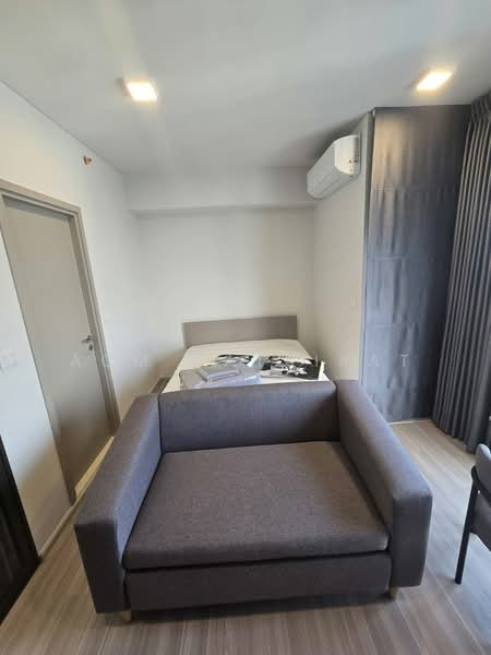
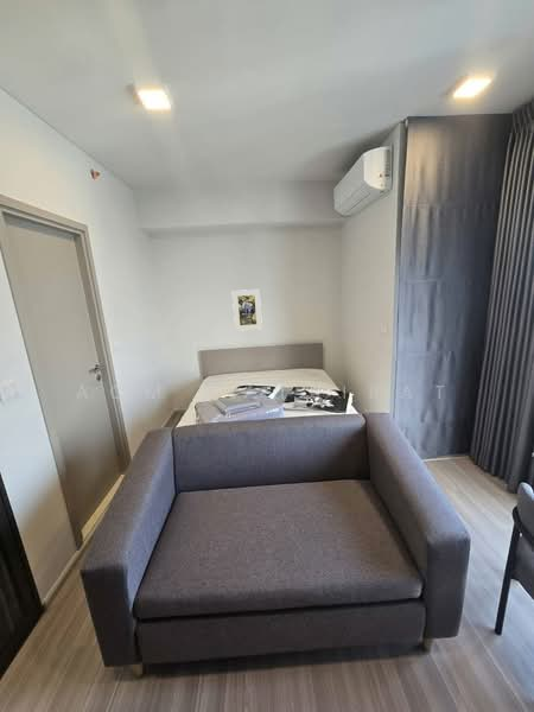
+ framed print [231,288,263,332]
